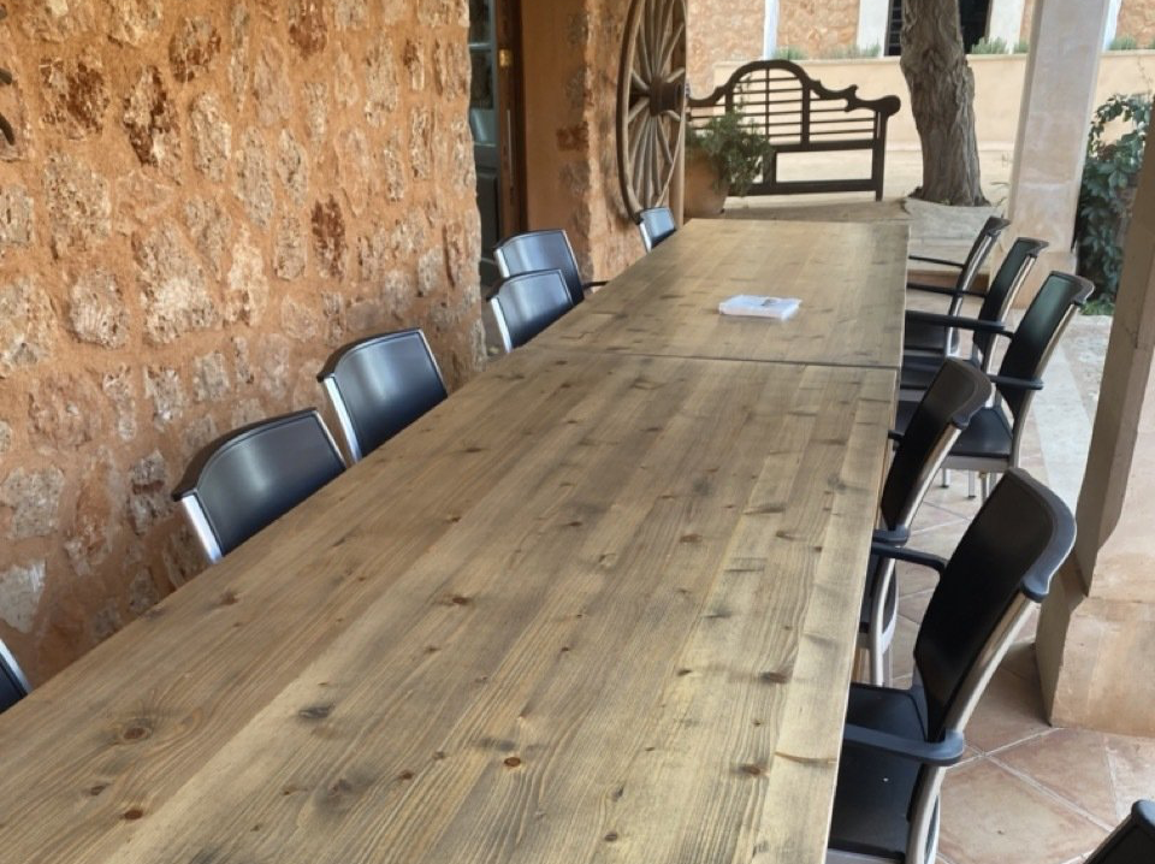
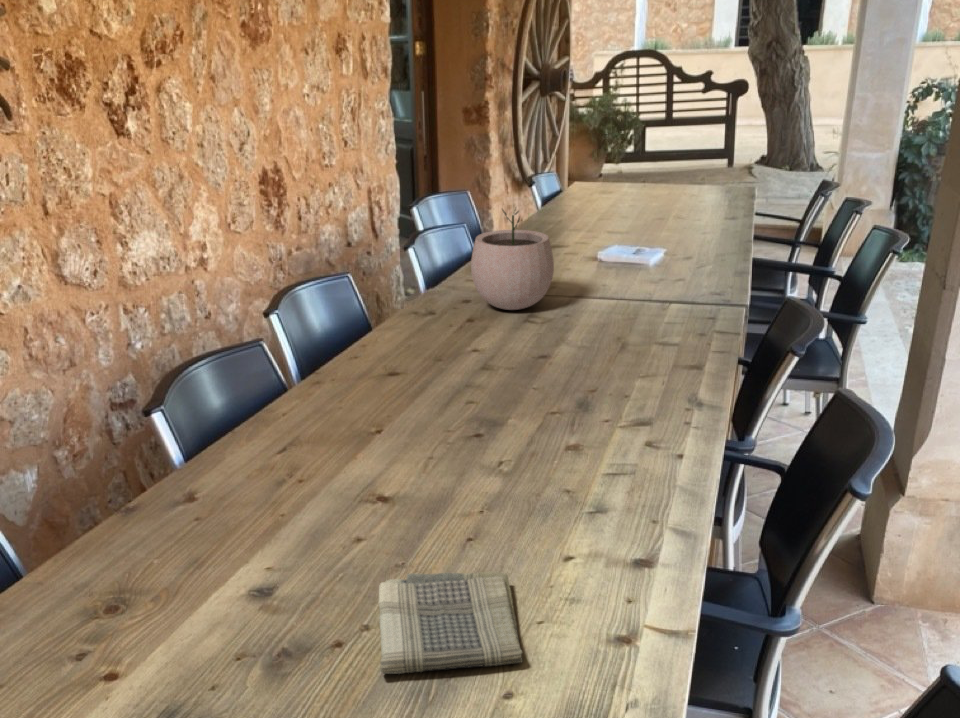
+ plant pot [470,207,555,311]
+ dish towel [378,570,524,675]
